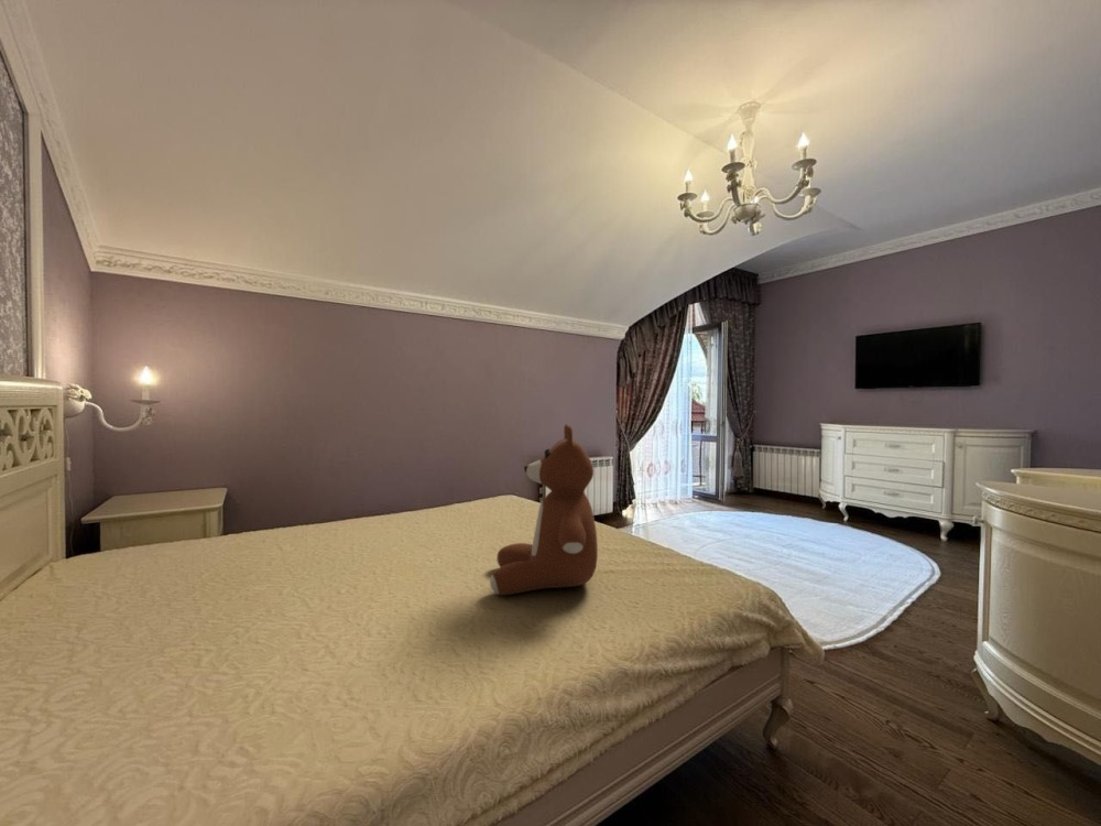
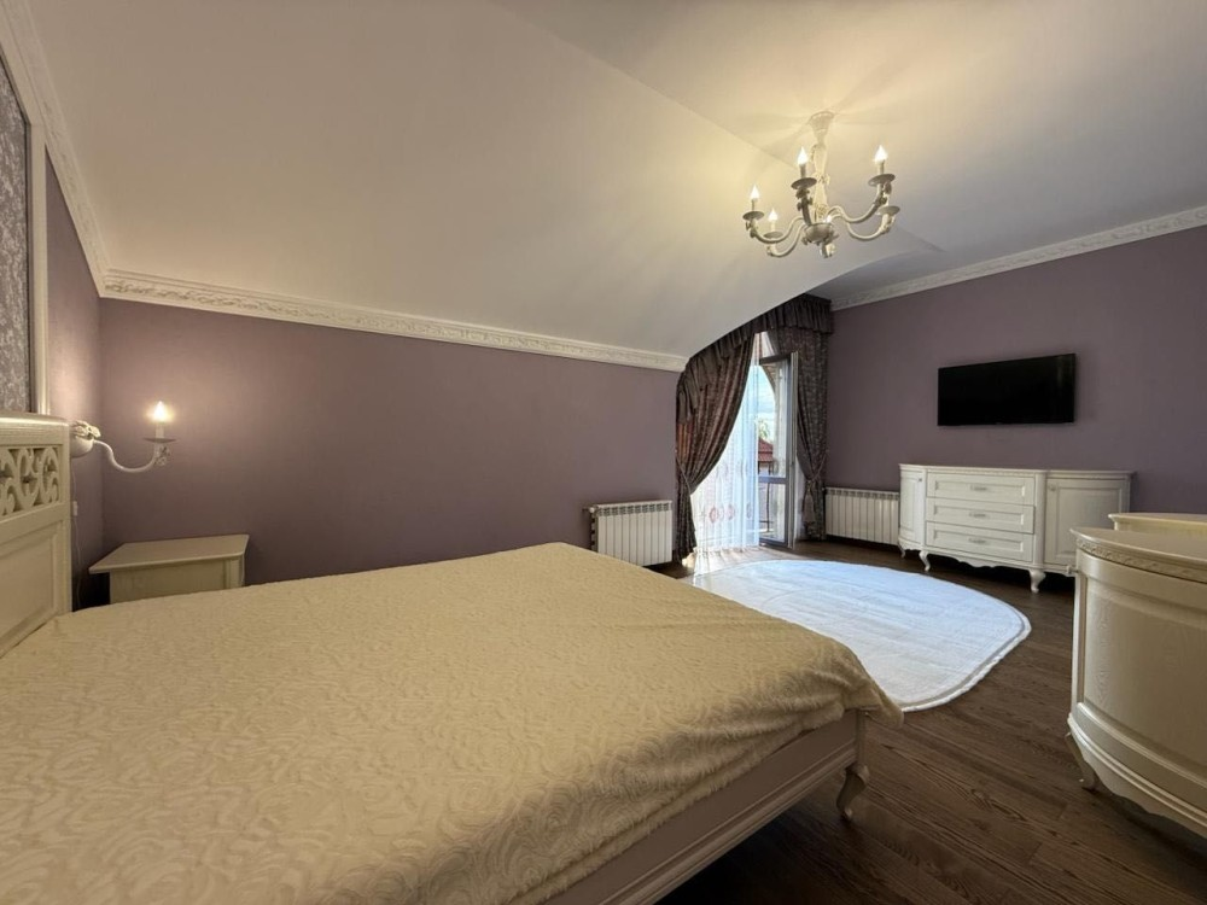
- teddy bear [489,423,599,596]
